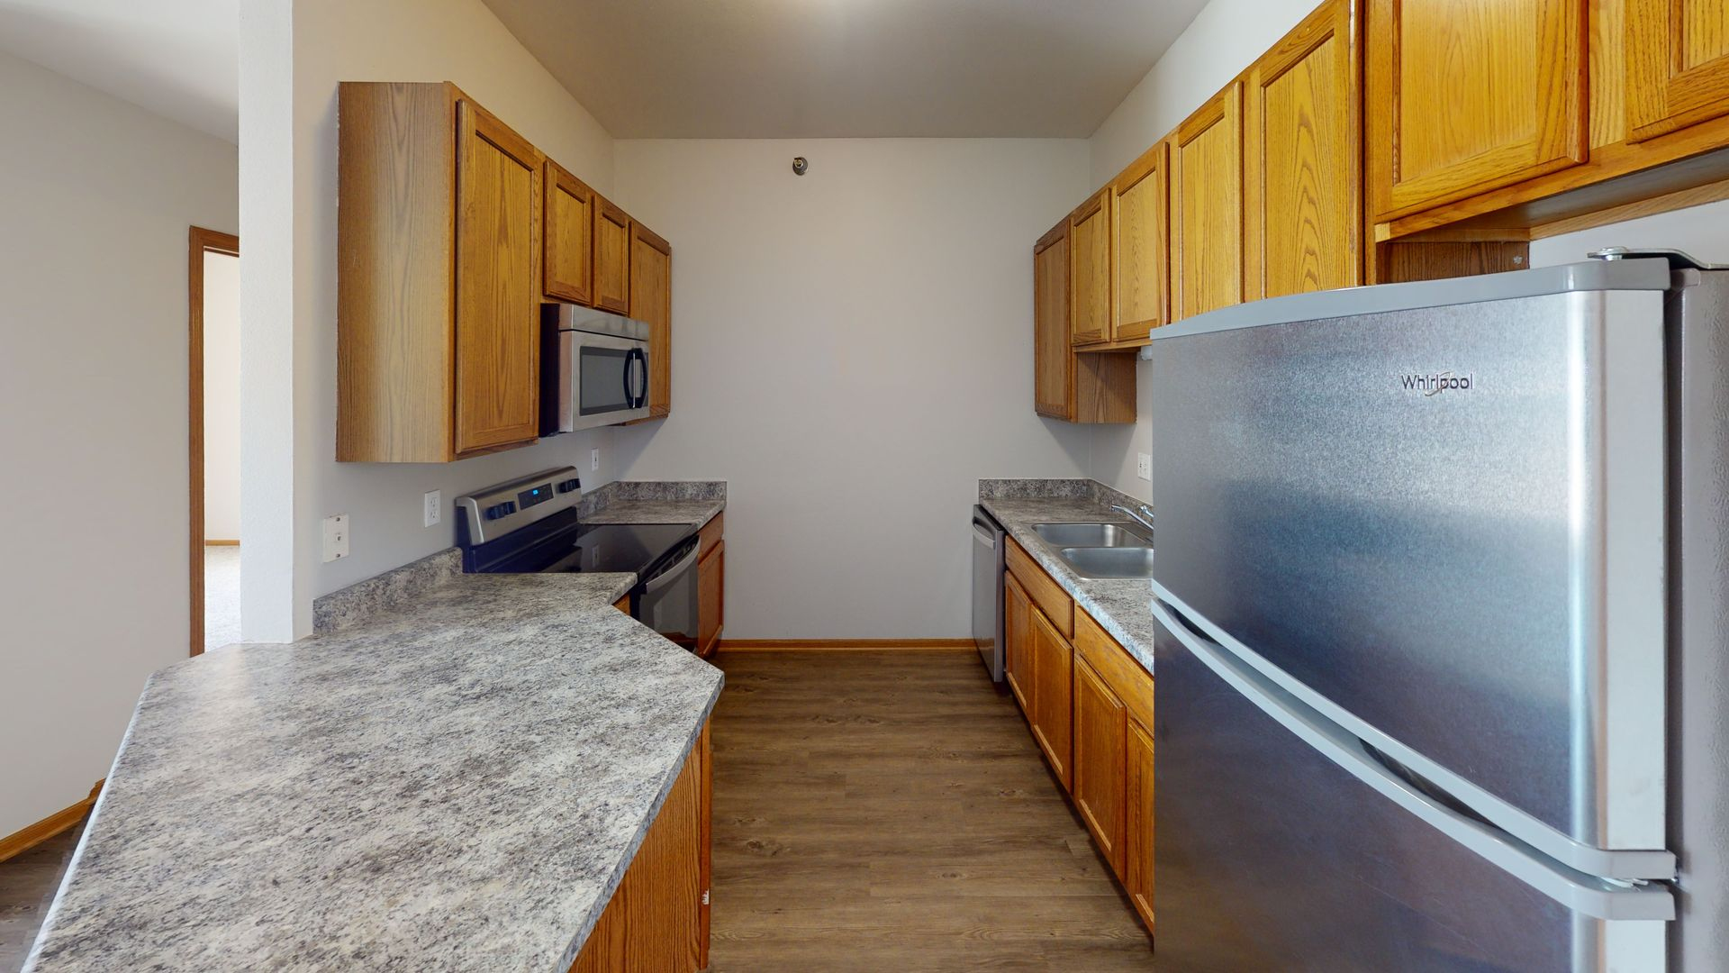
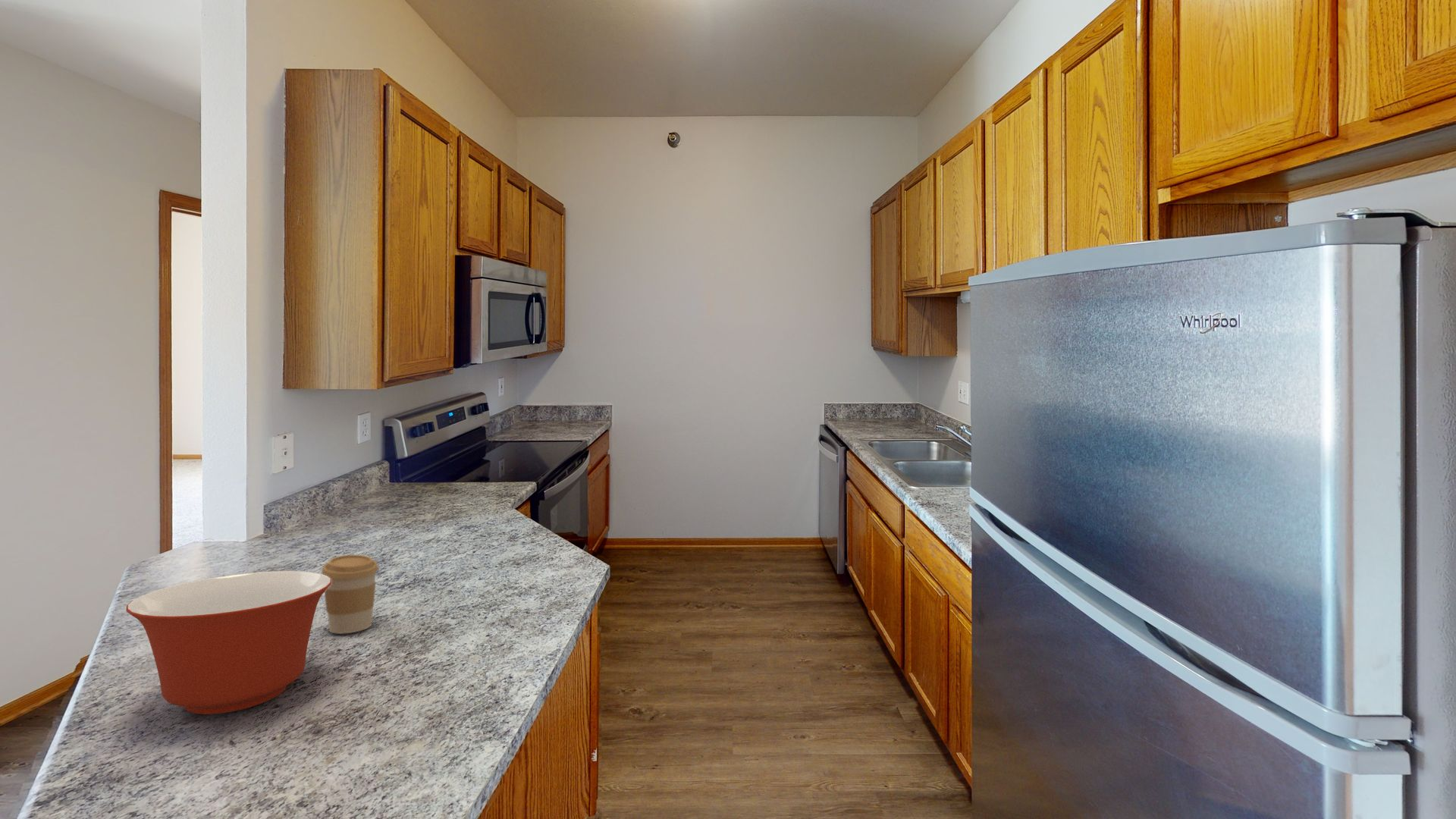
+ coffee cup [321,554,379,634]
+ mixing bowl [126,570,331,715]
